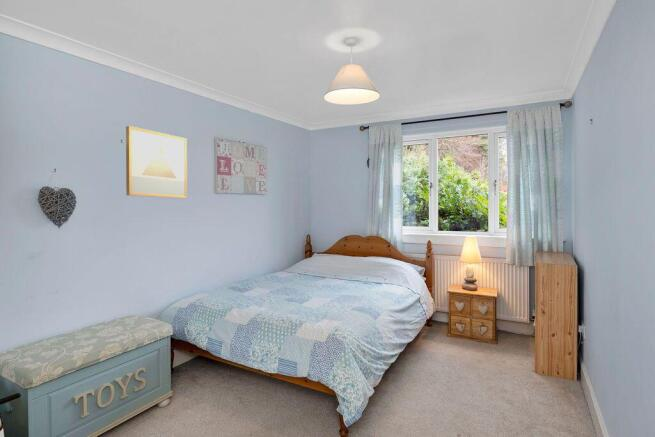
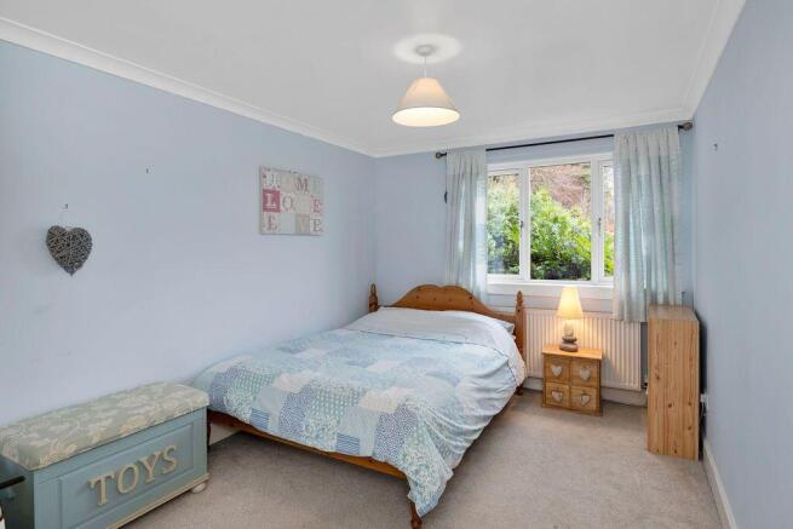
- wall art [125,125,188,199]
